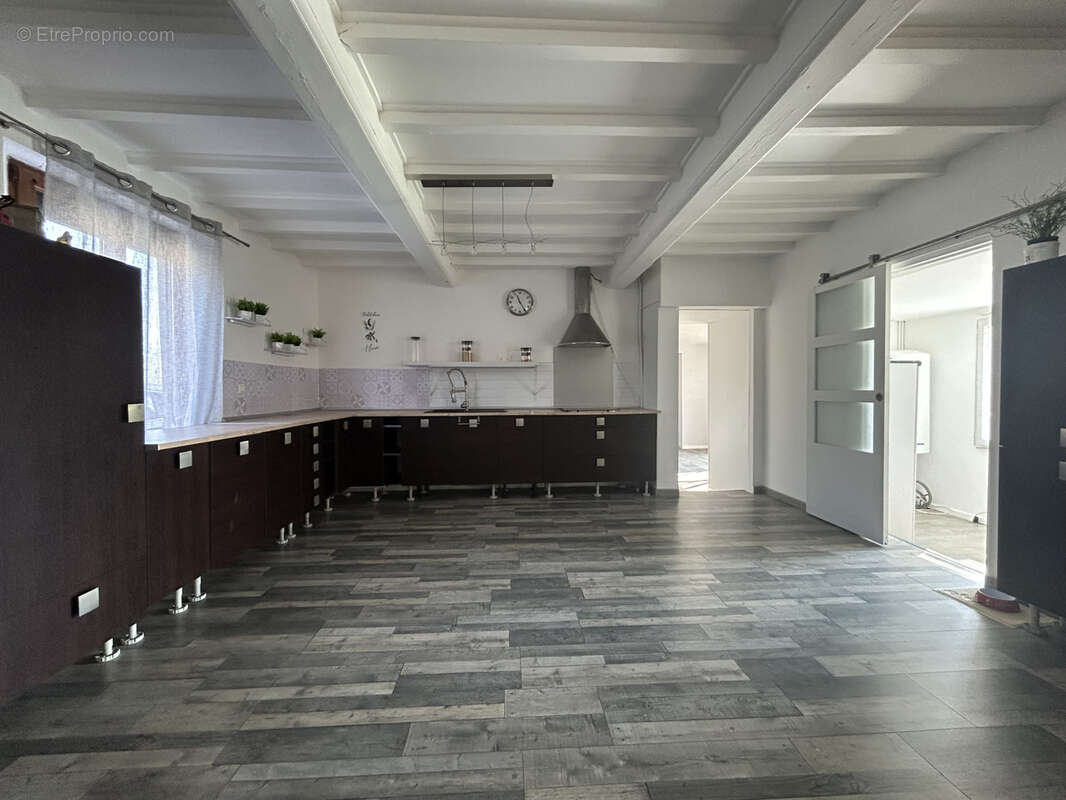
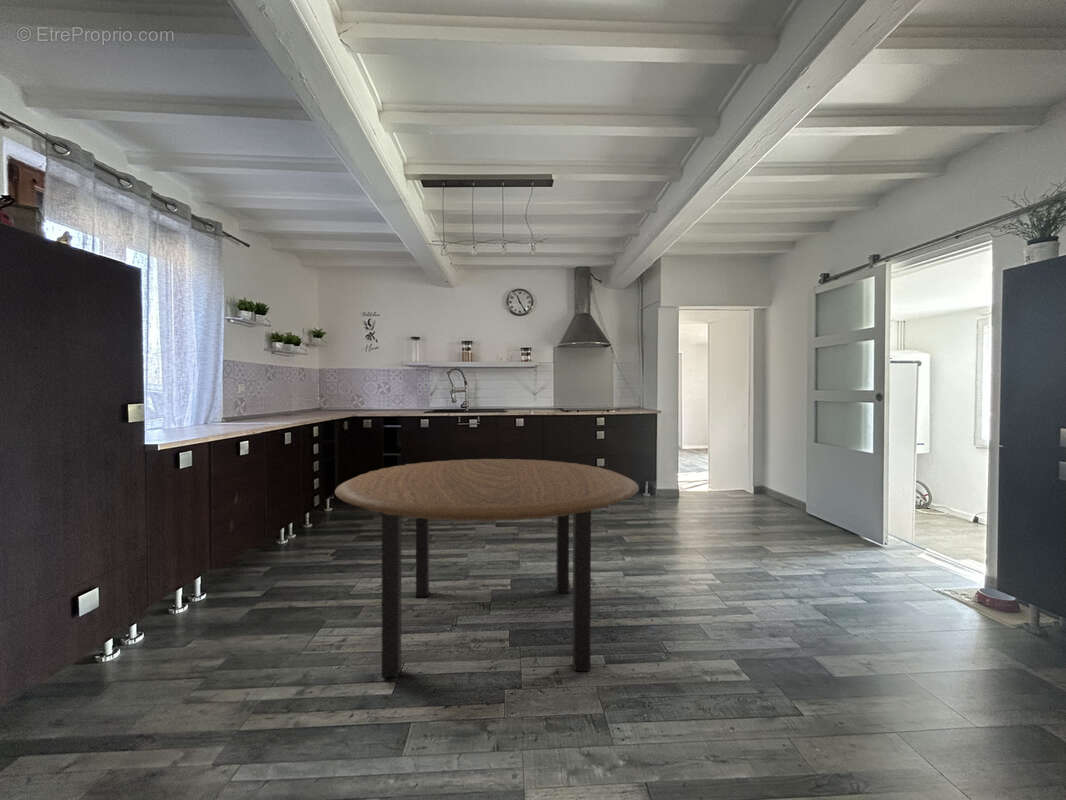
+ dining table [334,458,640,679]
